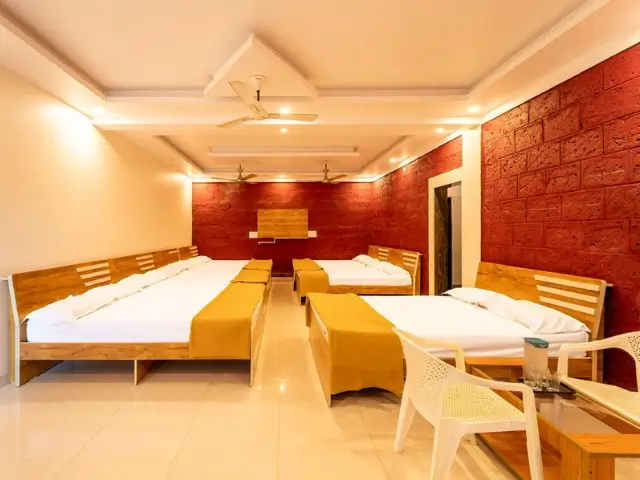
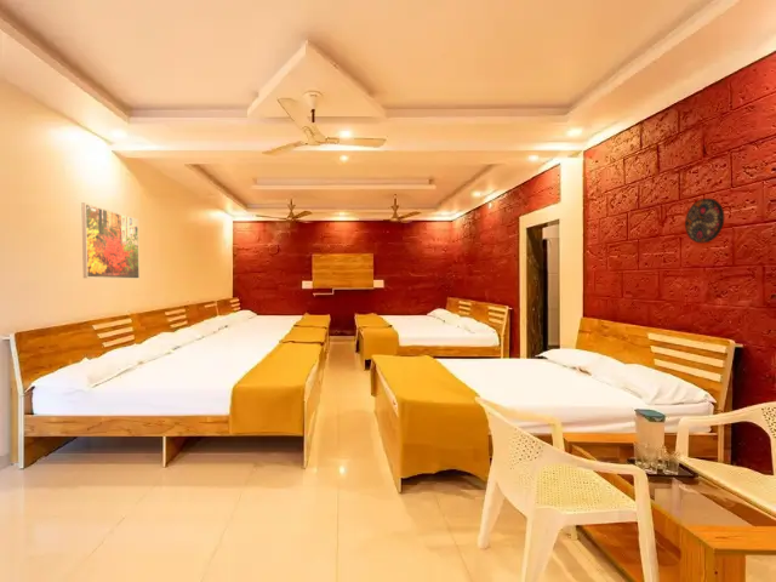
+ decorative plate [684,198,725,244]
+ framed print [80,201,141,280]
